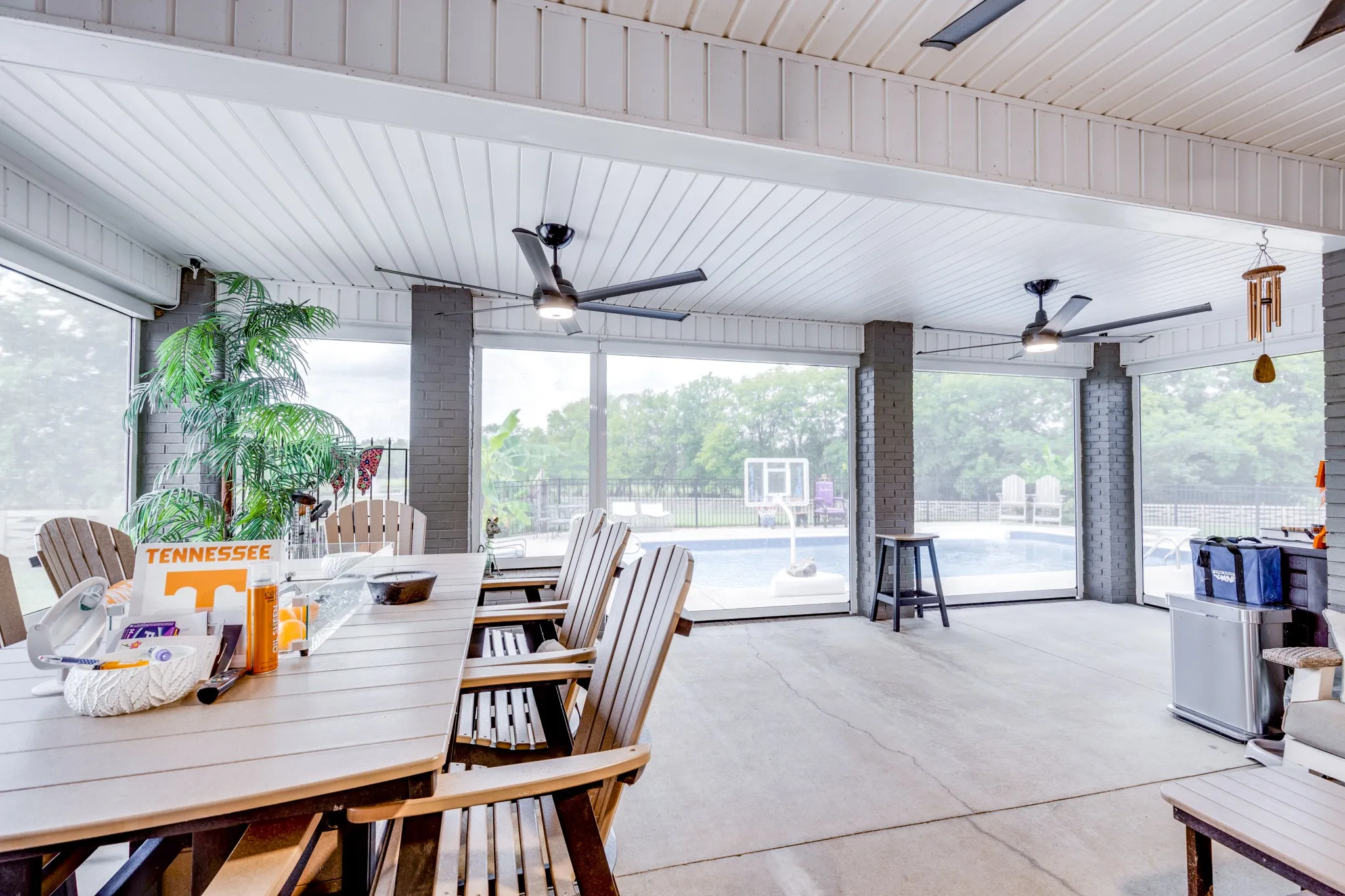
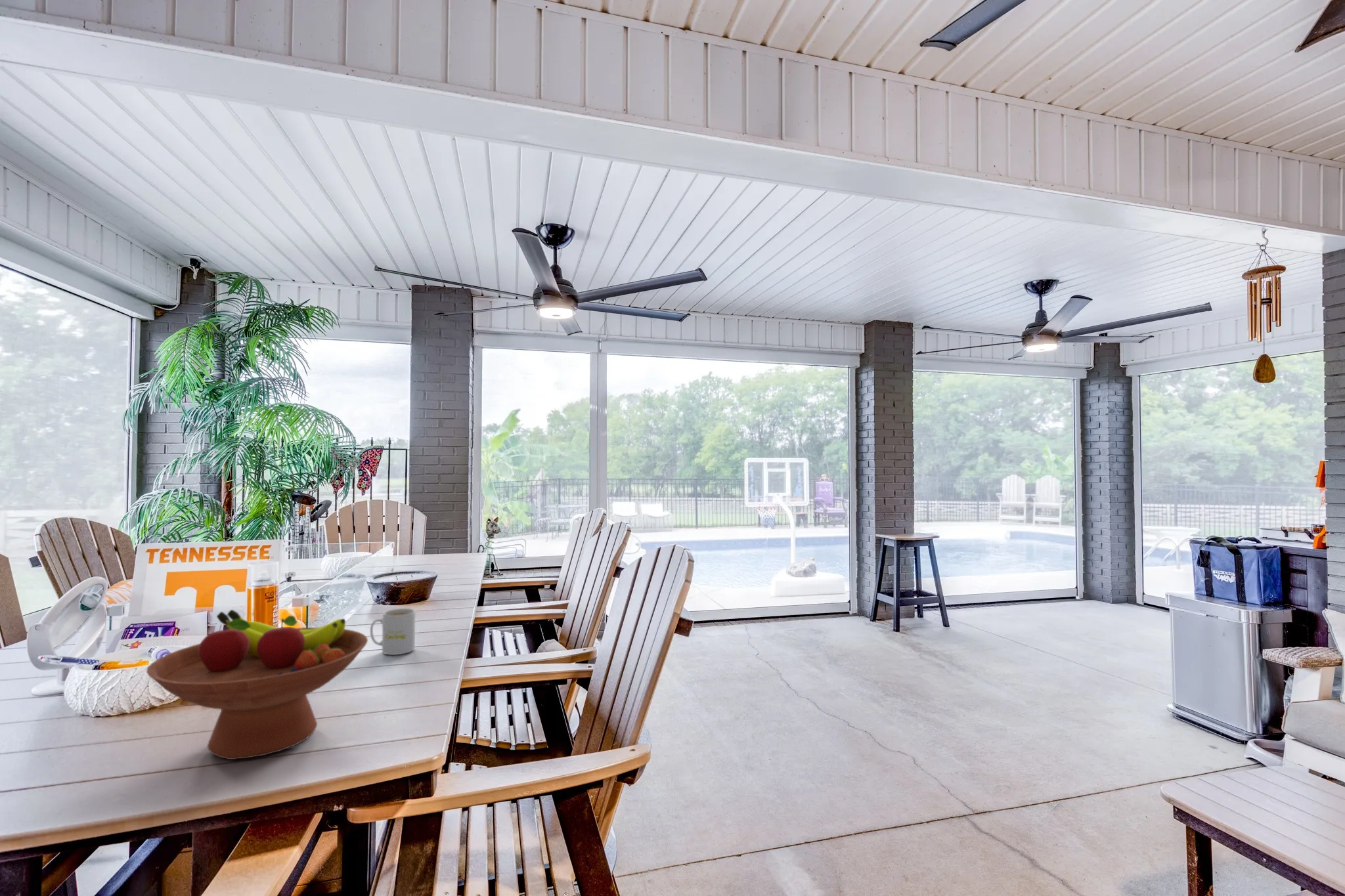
+ fruit bowl [146,609,368,760]
+ mug [370,608,416,656]
